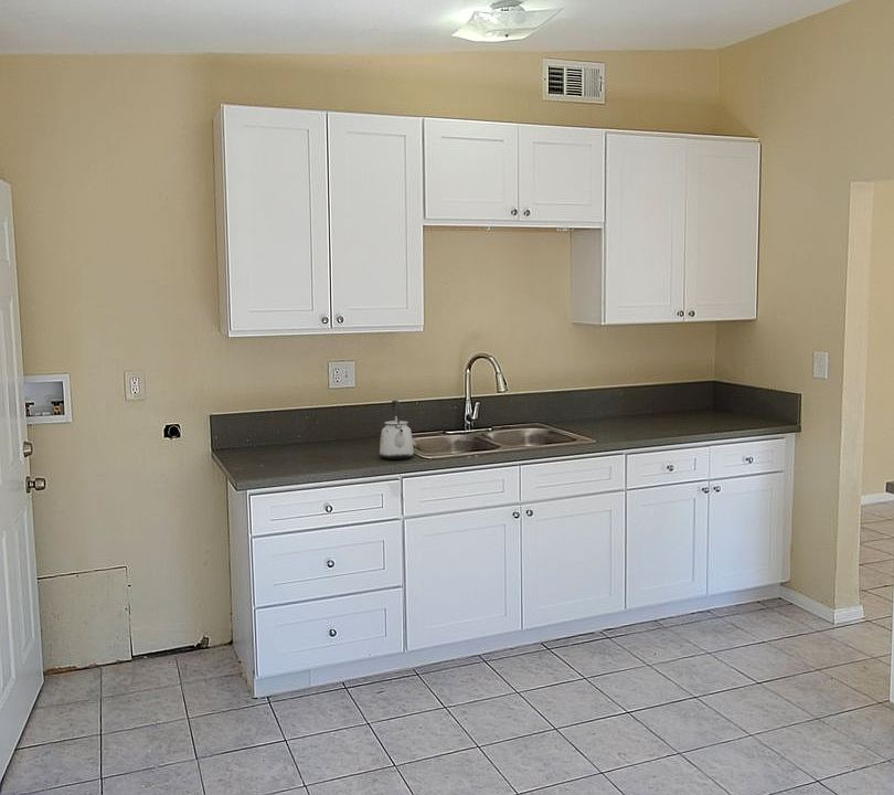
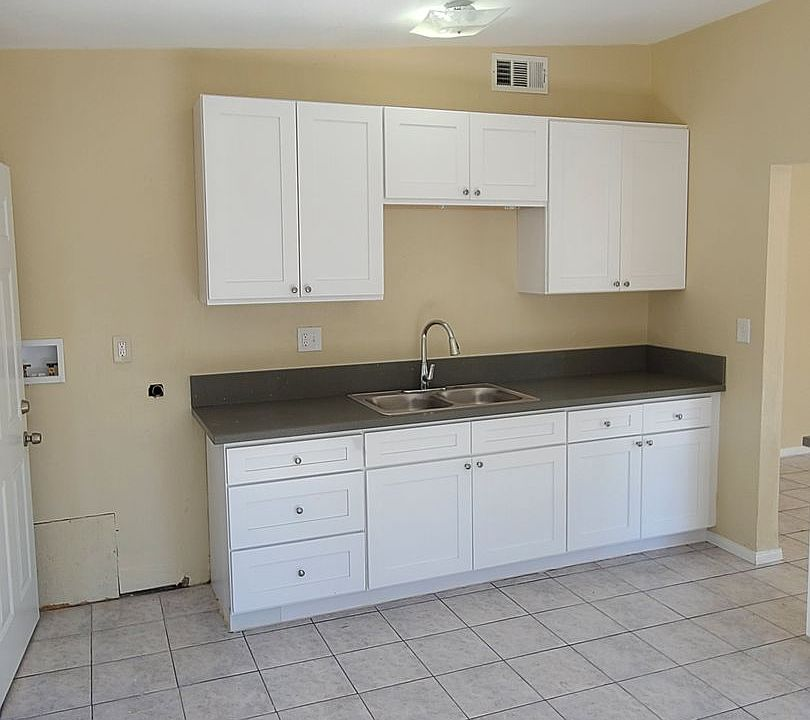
- kettle [379,400,415,460]
